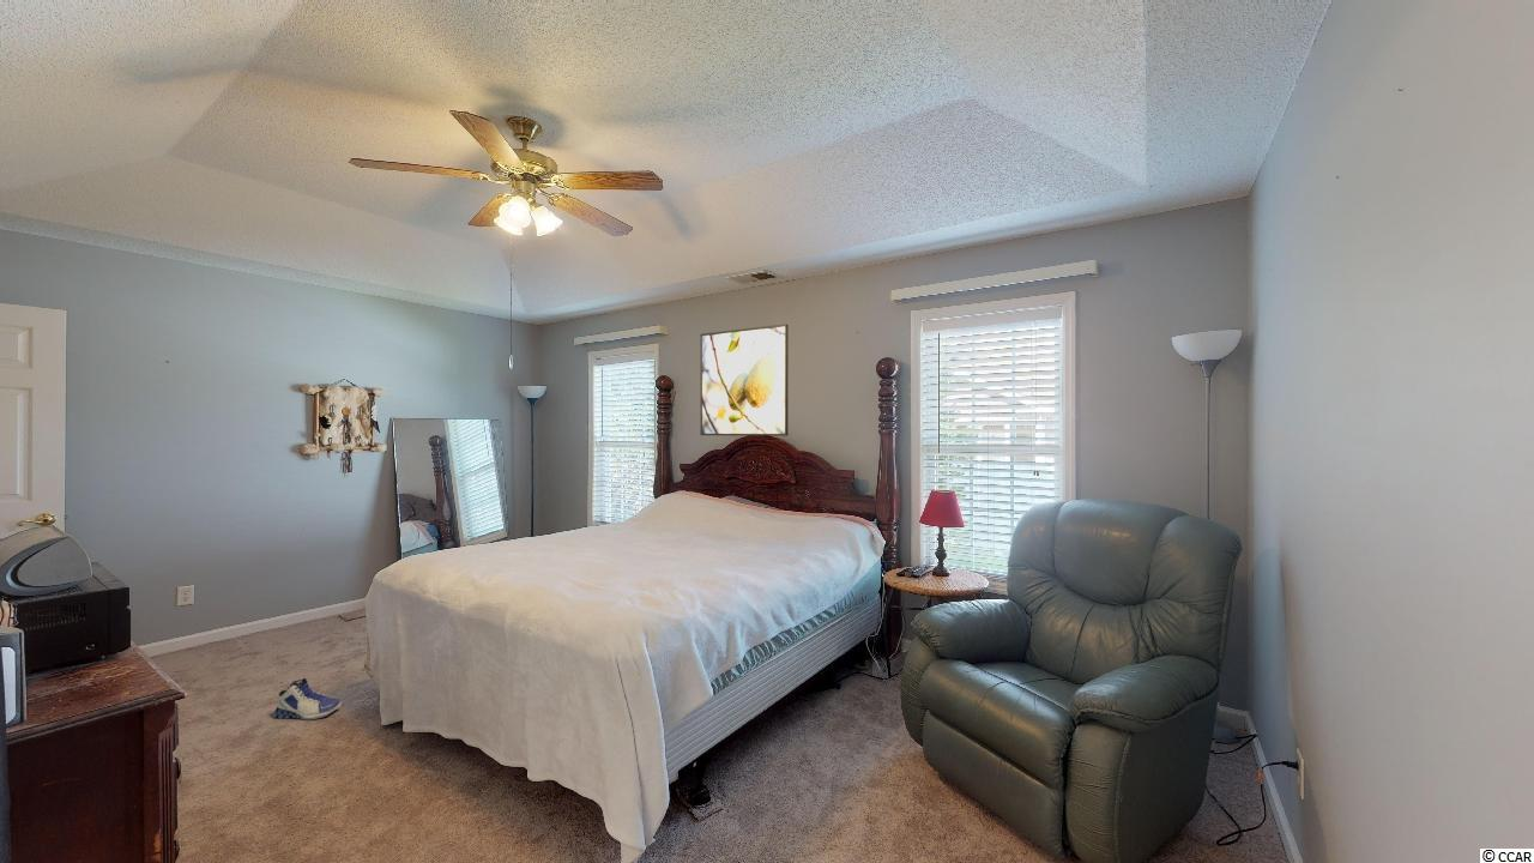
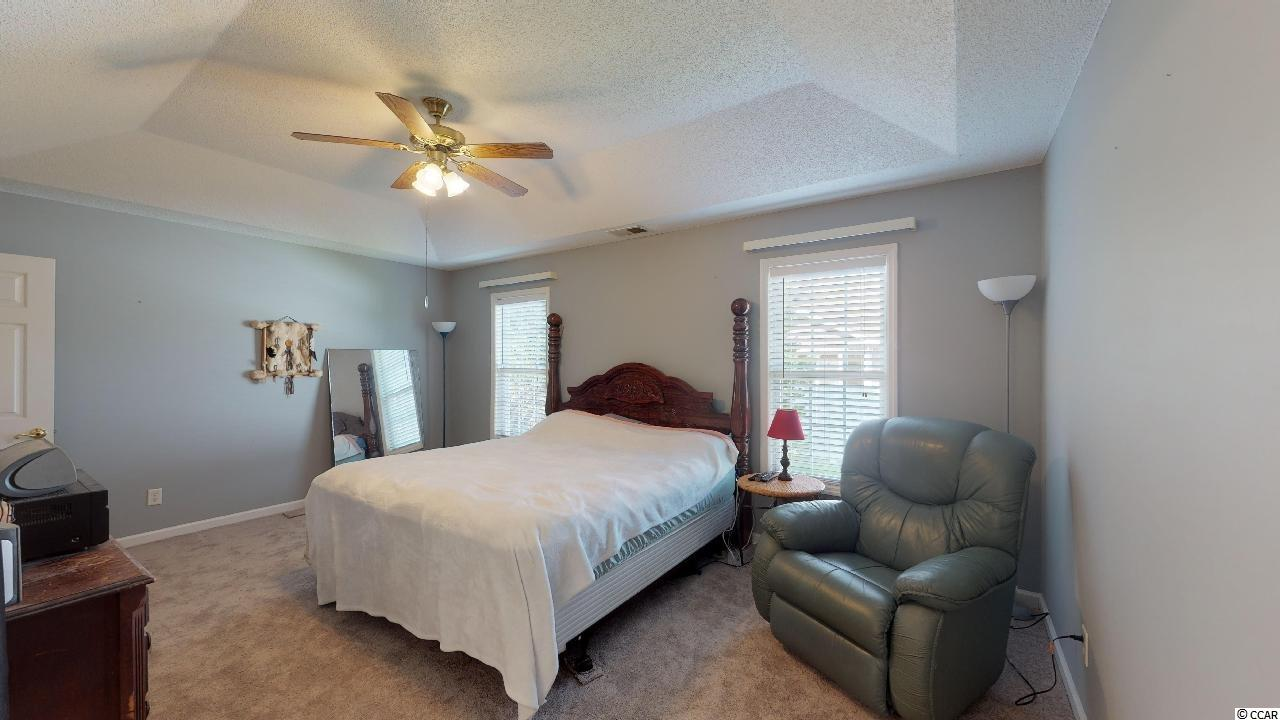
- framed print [700,322,790,437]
- sneaker [272,677,343,720]
